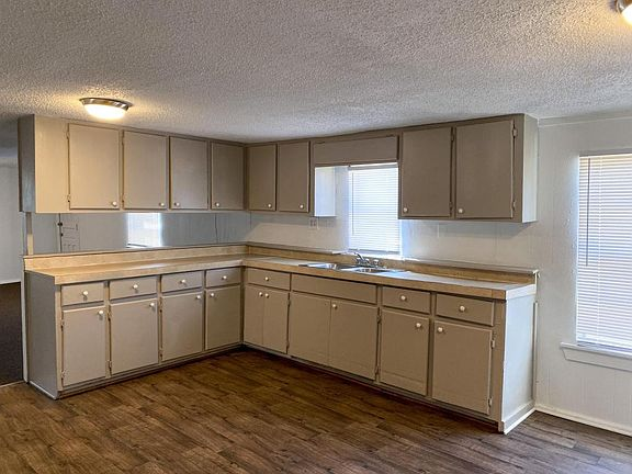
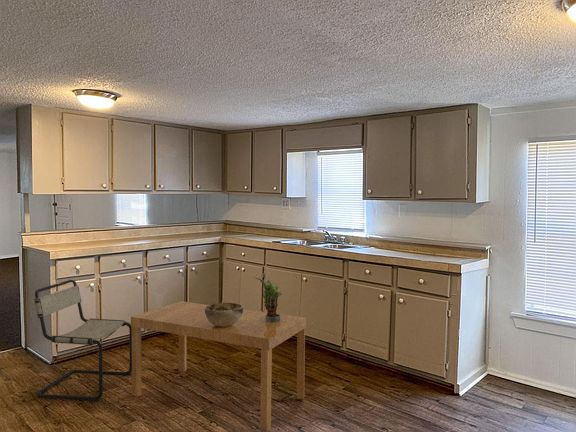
+ dining table [130,300,307,432]
+ potted plant [254,276,284,322]
+ decorative bowl [205,302,244,327]
+ chair [34,279,132,402]
